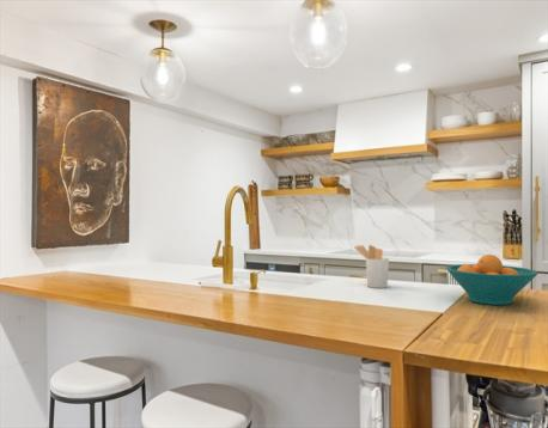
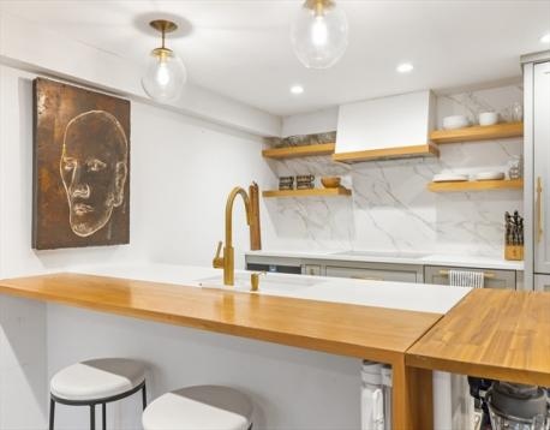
- utensil holder [353,244,390,289]
- fruit bowl [445,253,540,306]
